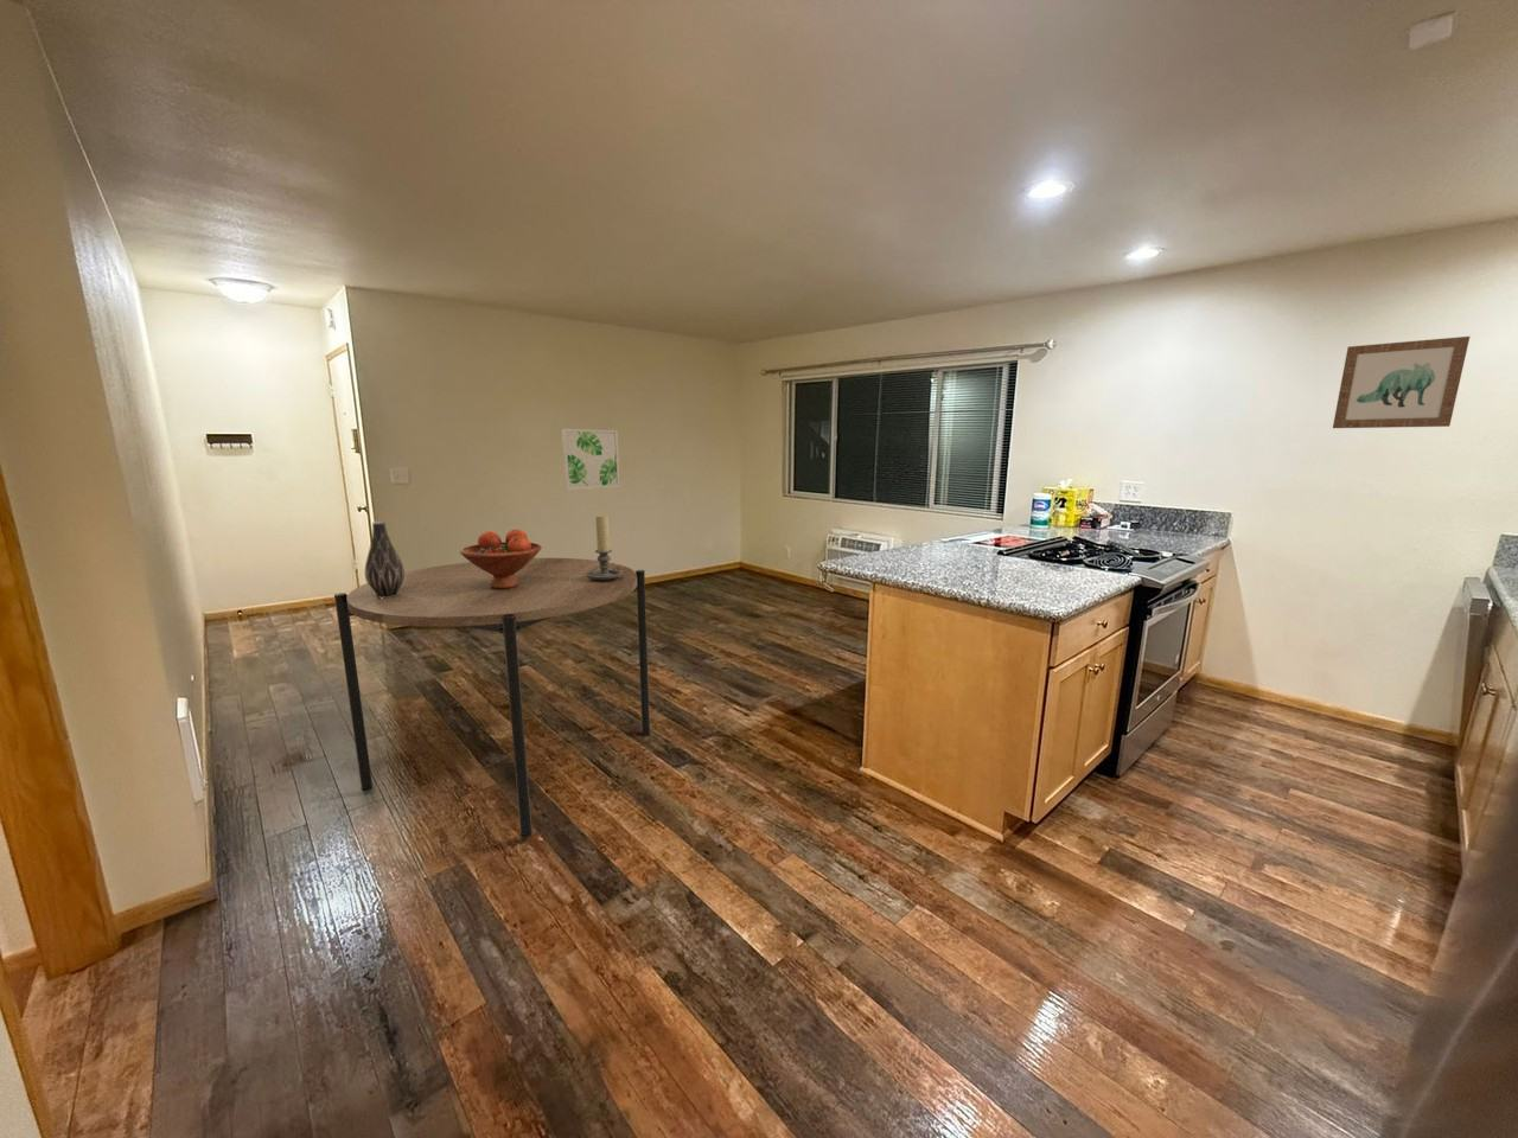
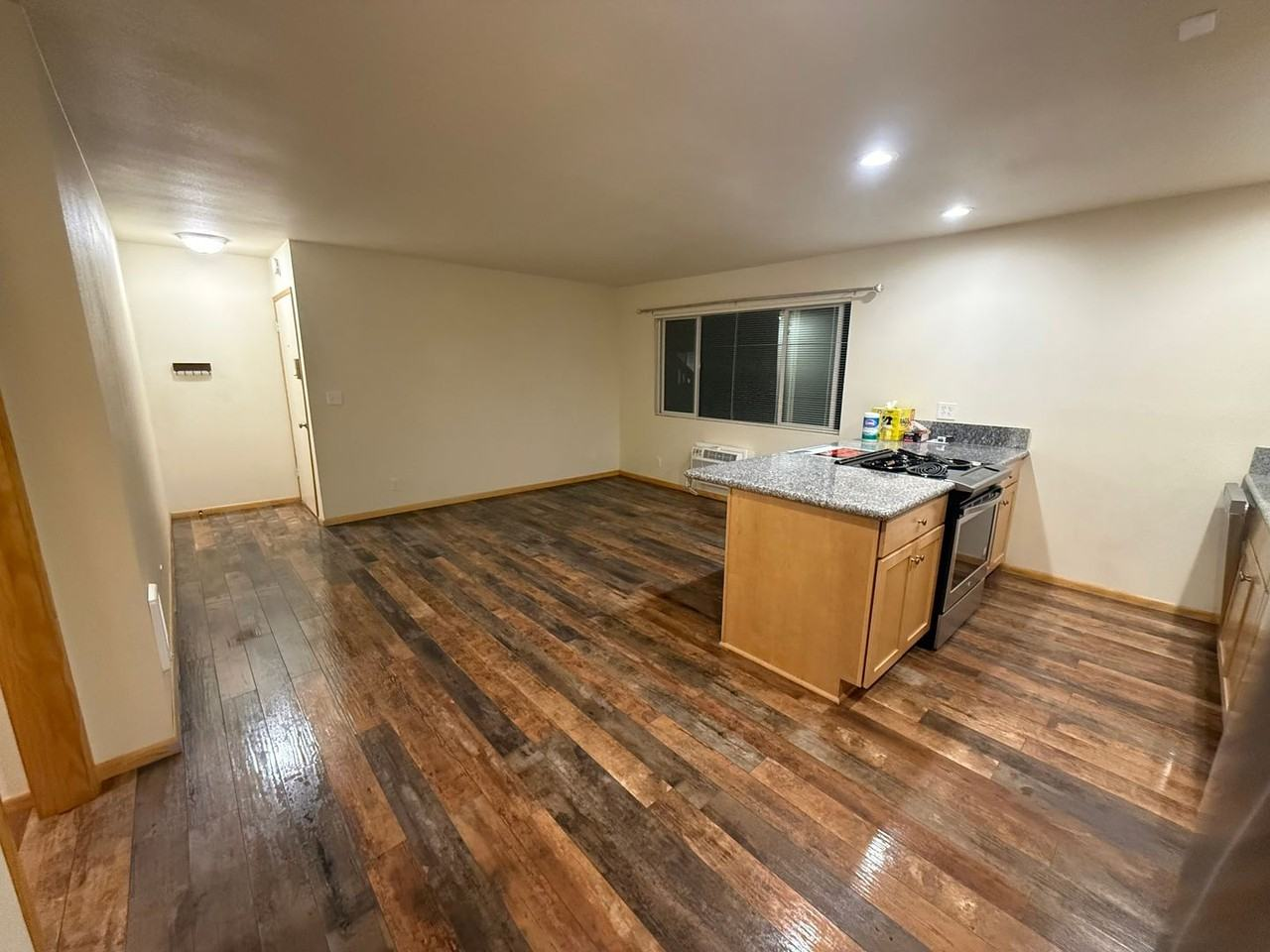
- fruit bowl [459,528,543,589]
- candle holder [587,513,623,581]
- vase [365,520,405,599]
- wall art [1332,336,1470,429]
- wall art [561,428,622,491]
- dining table [333,557,651,839]
